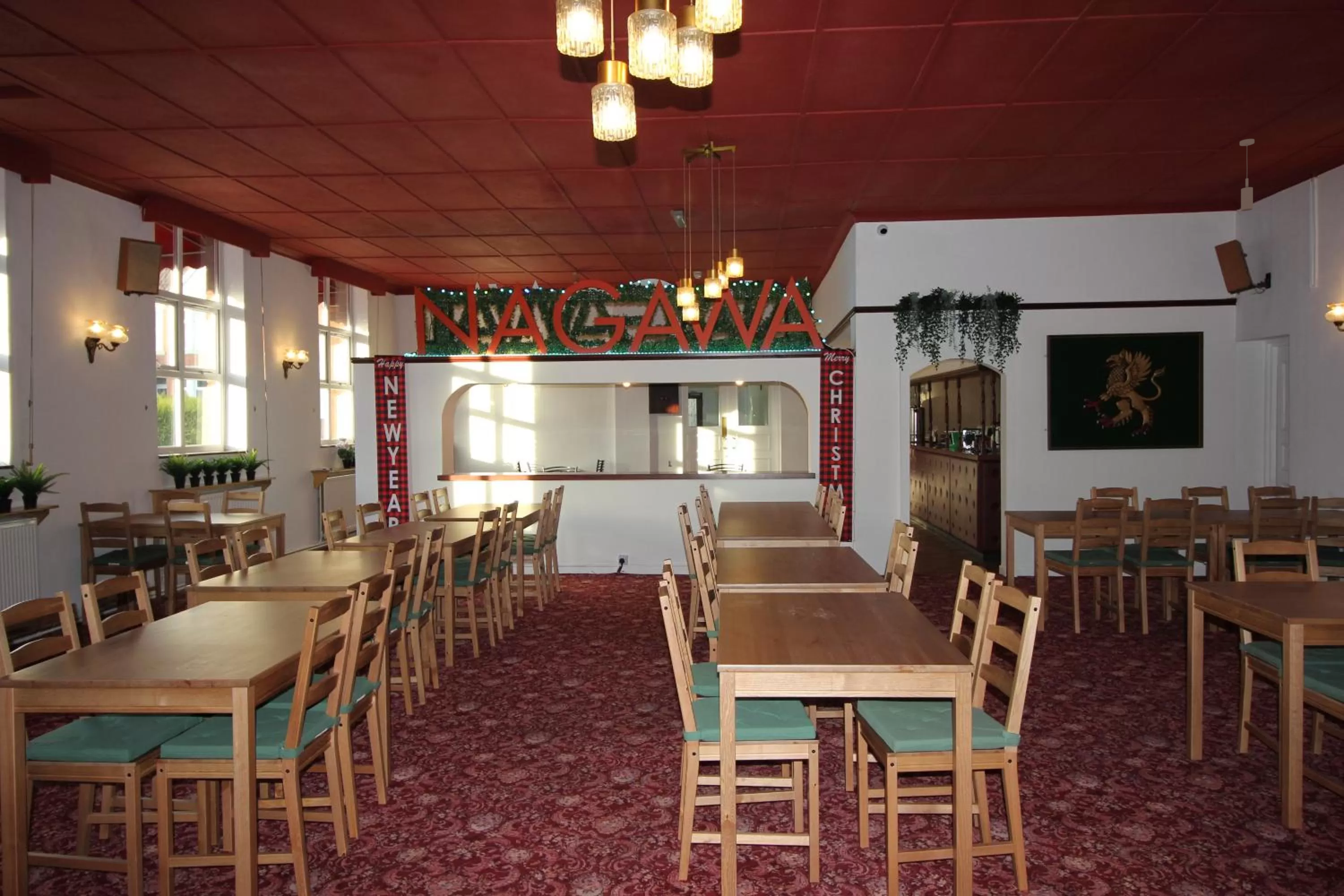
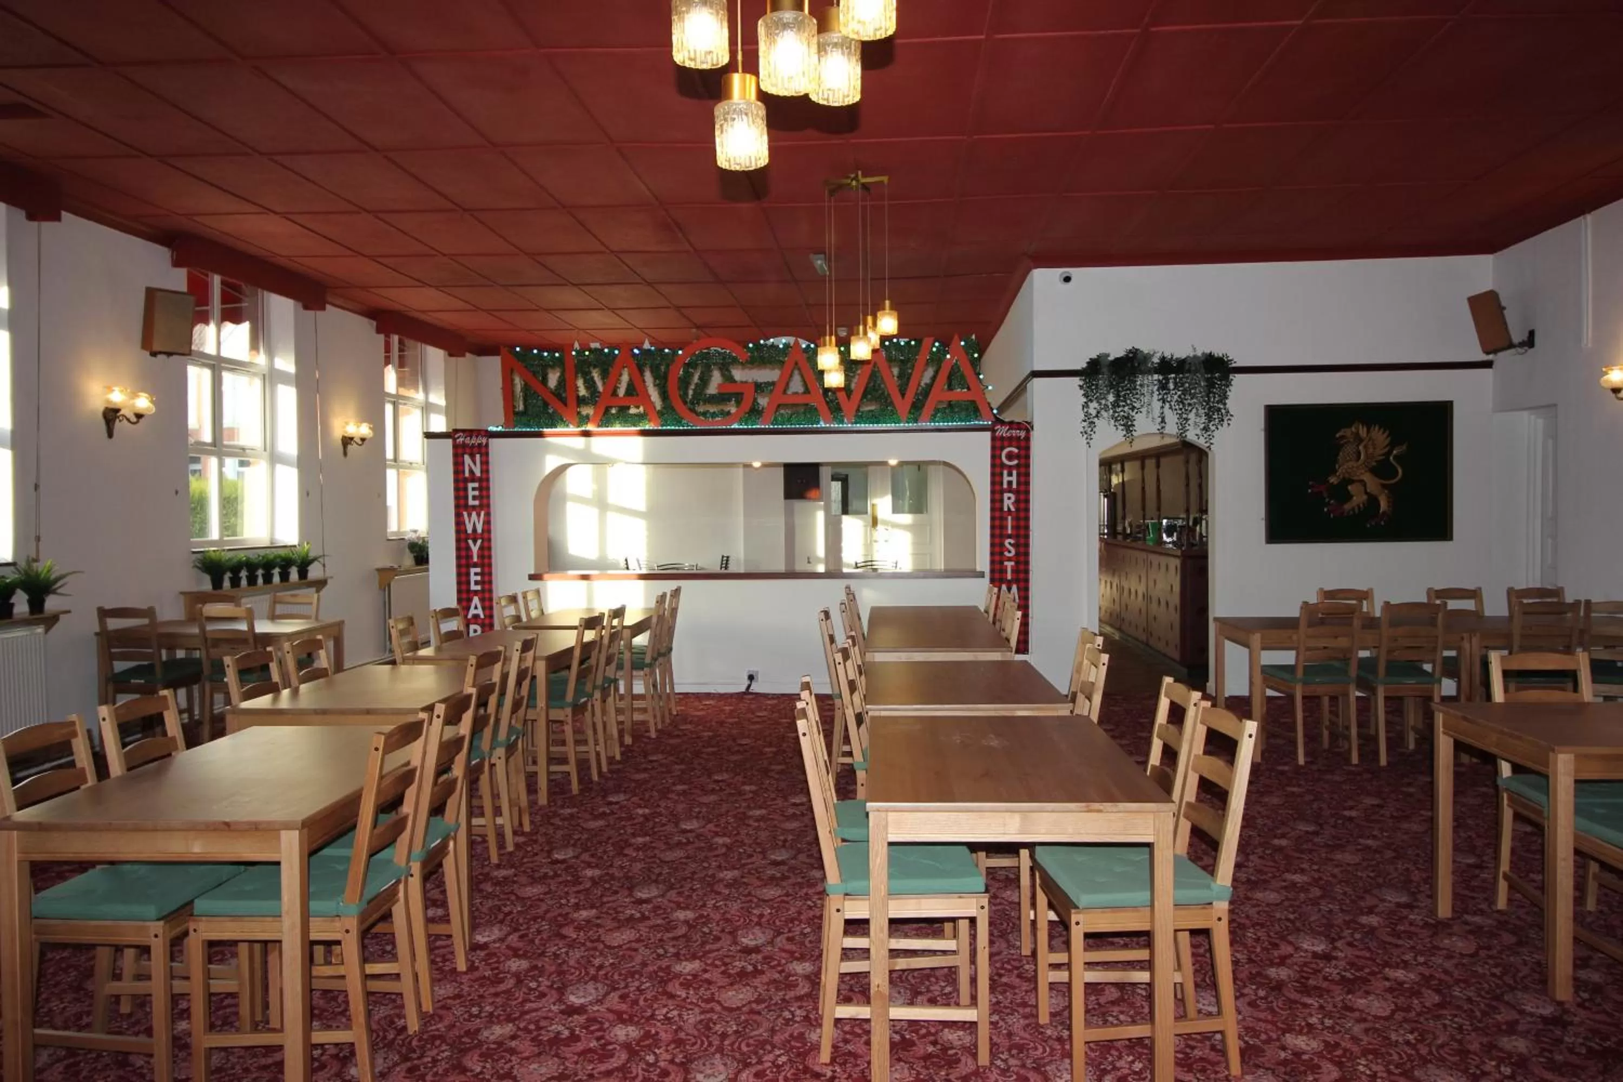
- pendant light [1239,138,1255,211]
